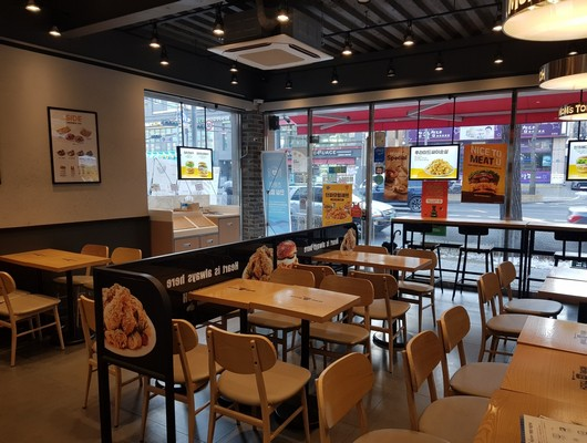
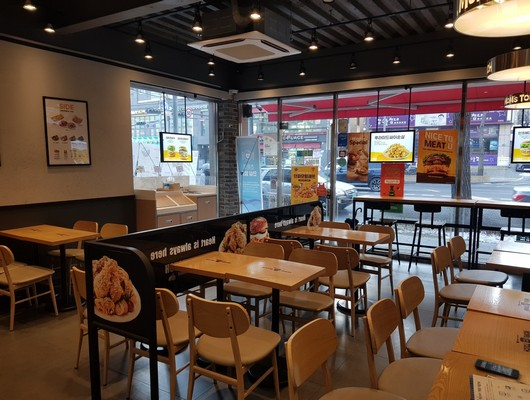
+ smartphone [474,358,520,381]
